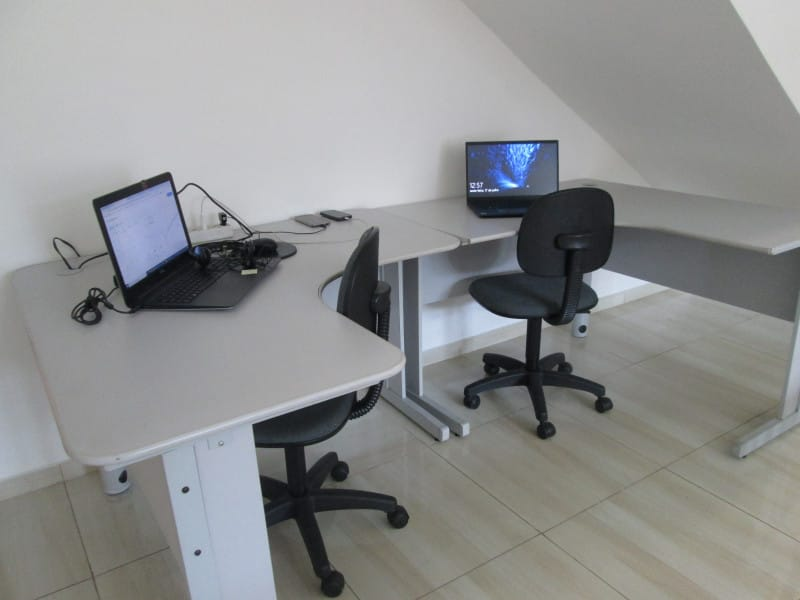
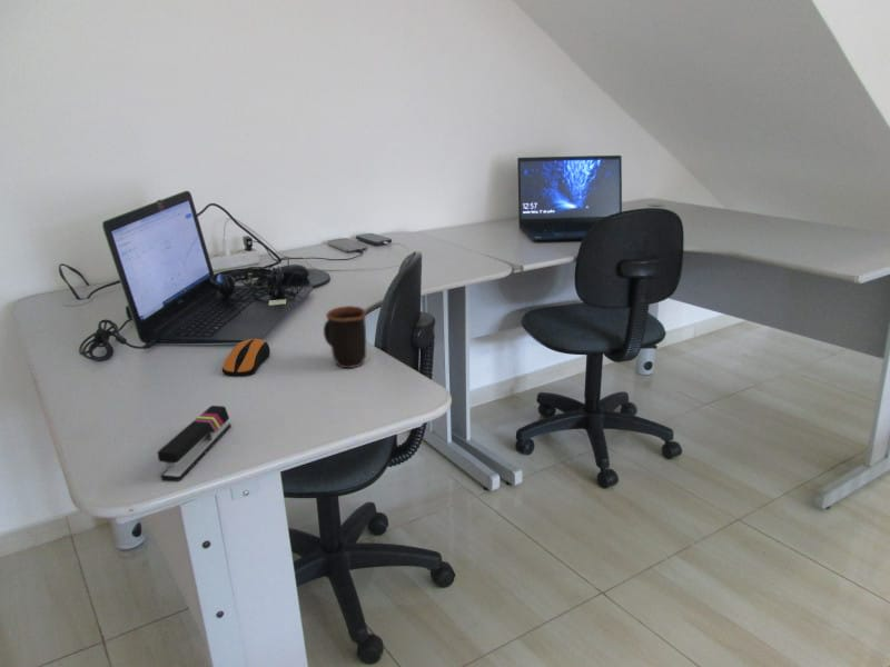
+ stapler [157,405,233,482]
+ mug [323,305,367,369]
+ computer mouse [221,338,271,377]
